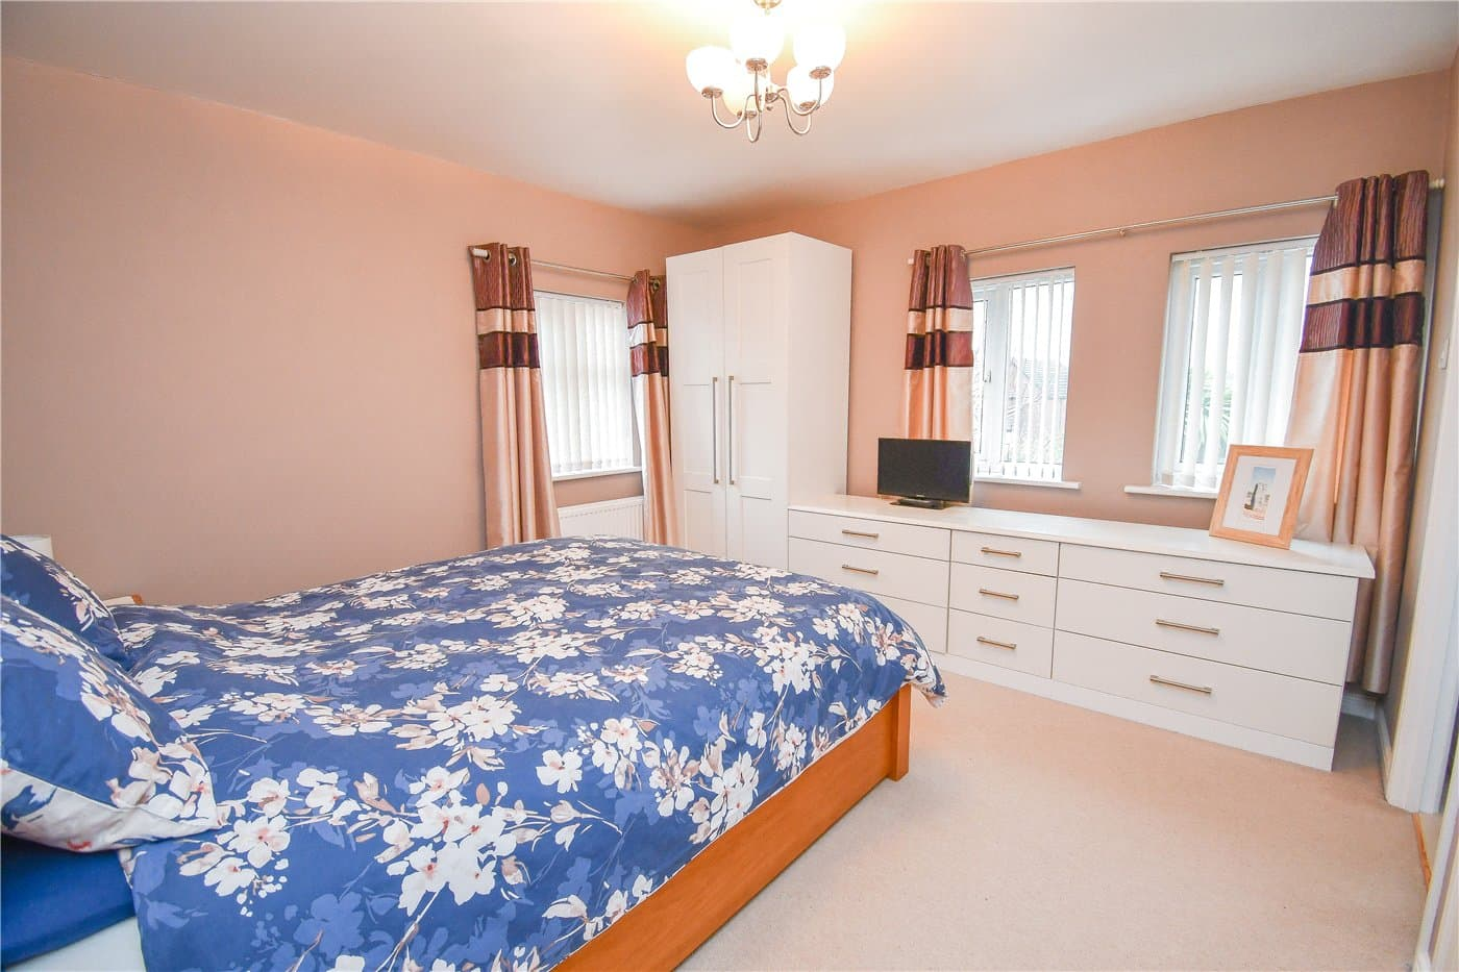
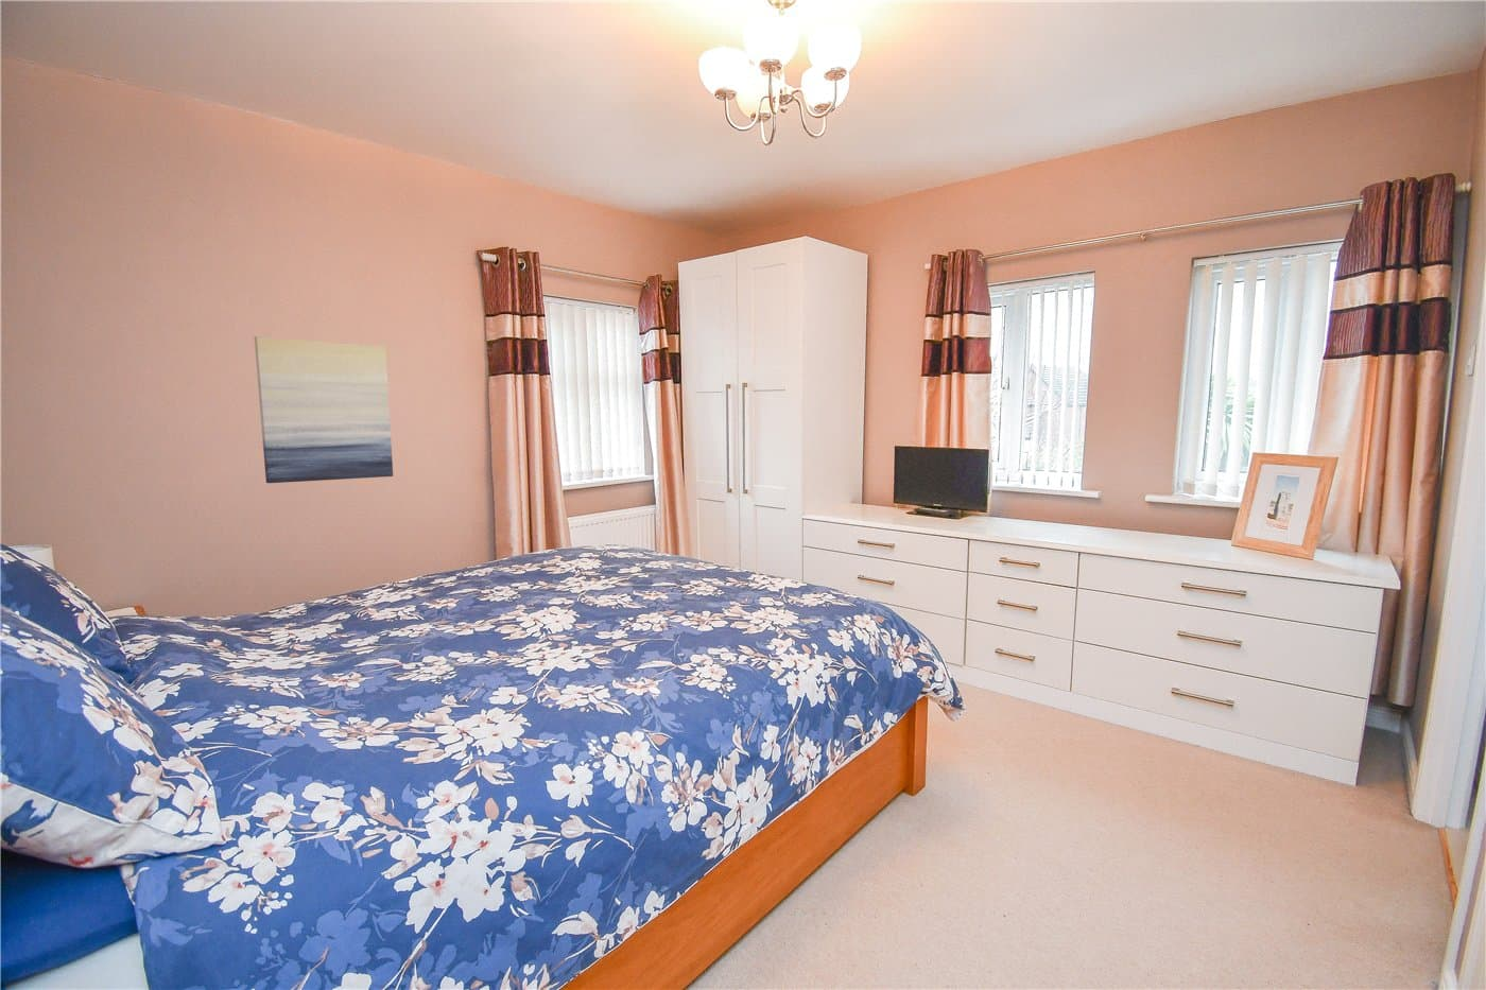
+ wall art [254,335,393,484]
